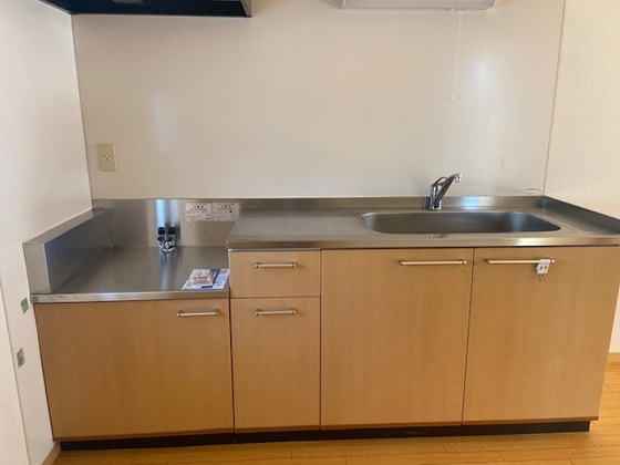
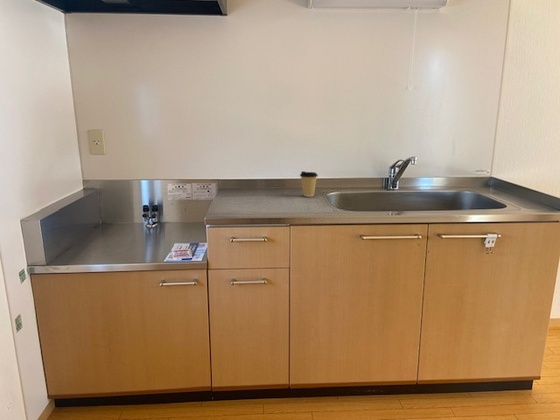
+ coffee cup [299,170,319,198]
